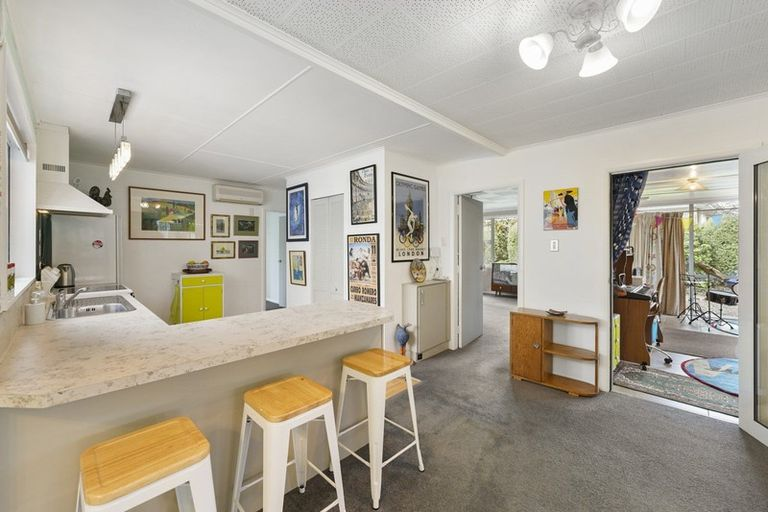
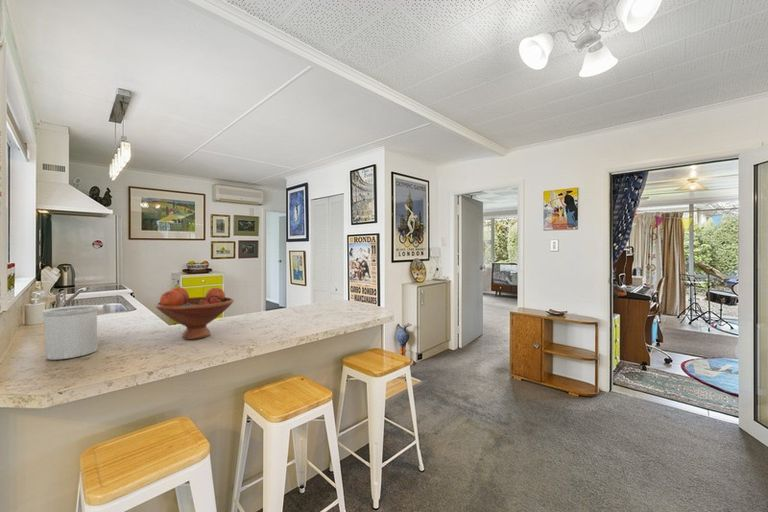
+ fruit bowl [154,286,235,340]
+ utensil holder [42,304,99,361]
